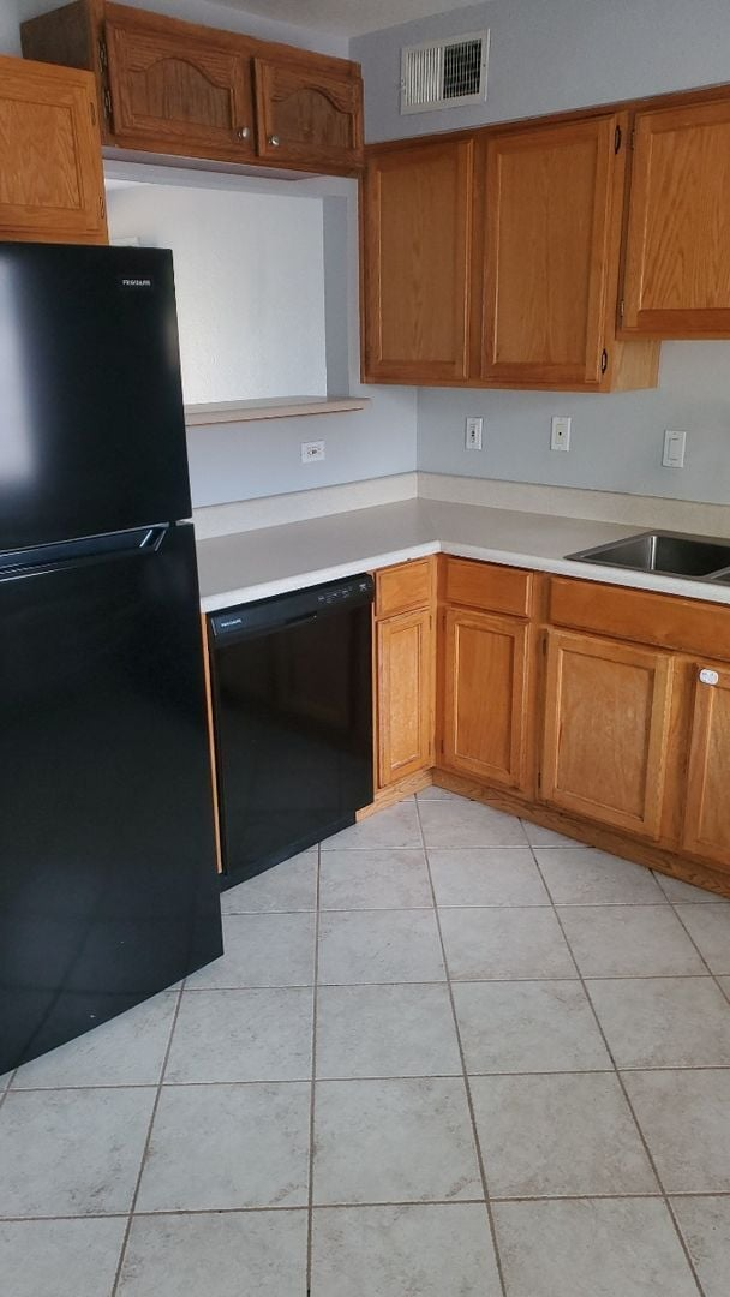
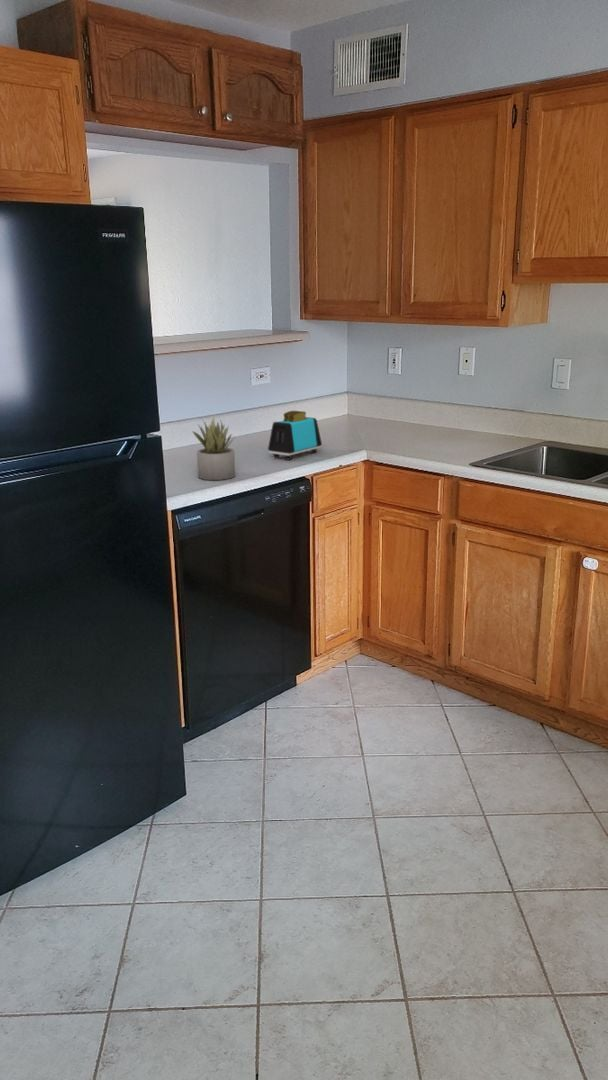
+ succulent plant [191,415,237,481]
+ toaster [267,410,323,461]
